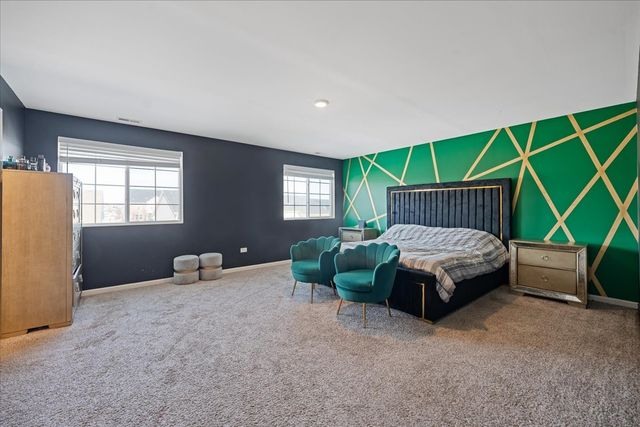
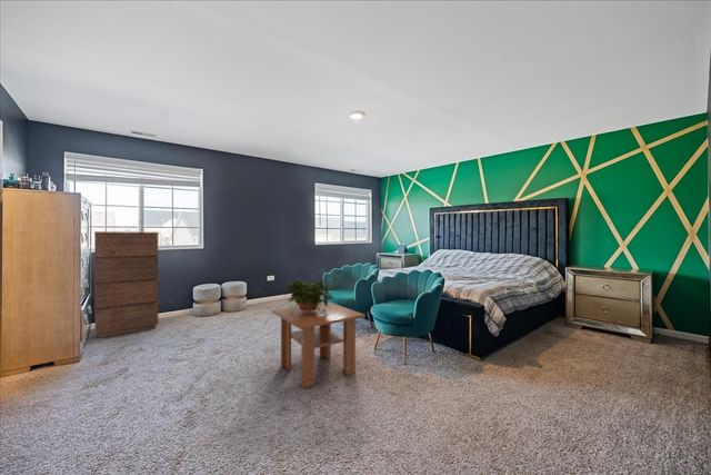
+ dresser [93,230,160,339]
+ potted plant [286,278,334,315]
+ coffee table [271,301,365,389]
